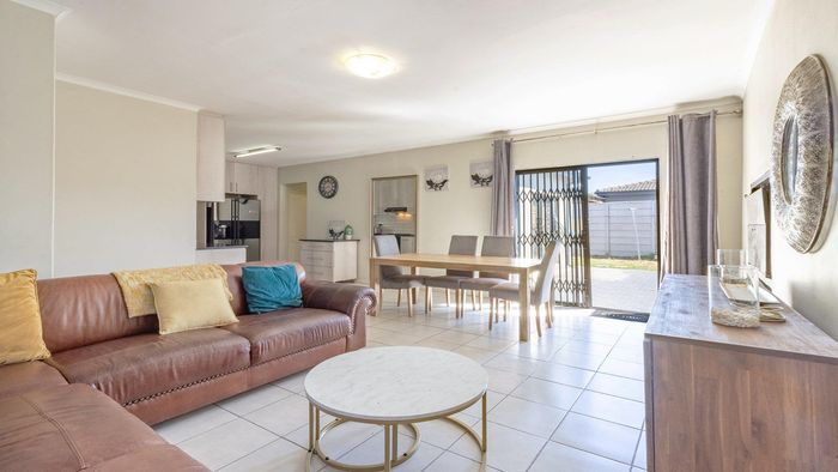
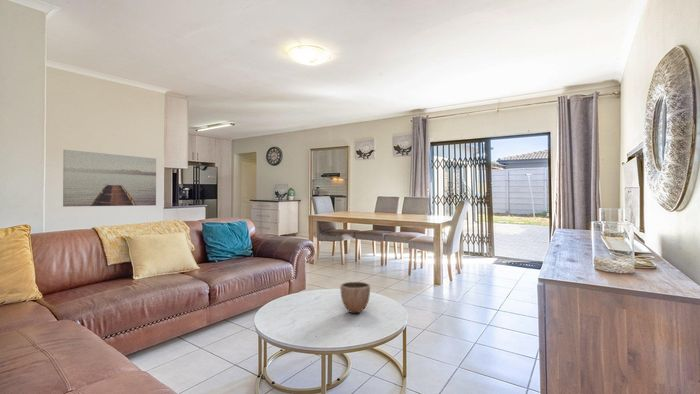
+ wall art [62,149,157,208]
+ decorative bowl [339,281,371,315]
